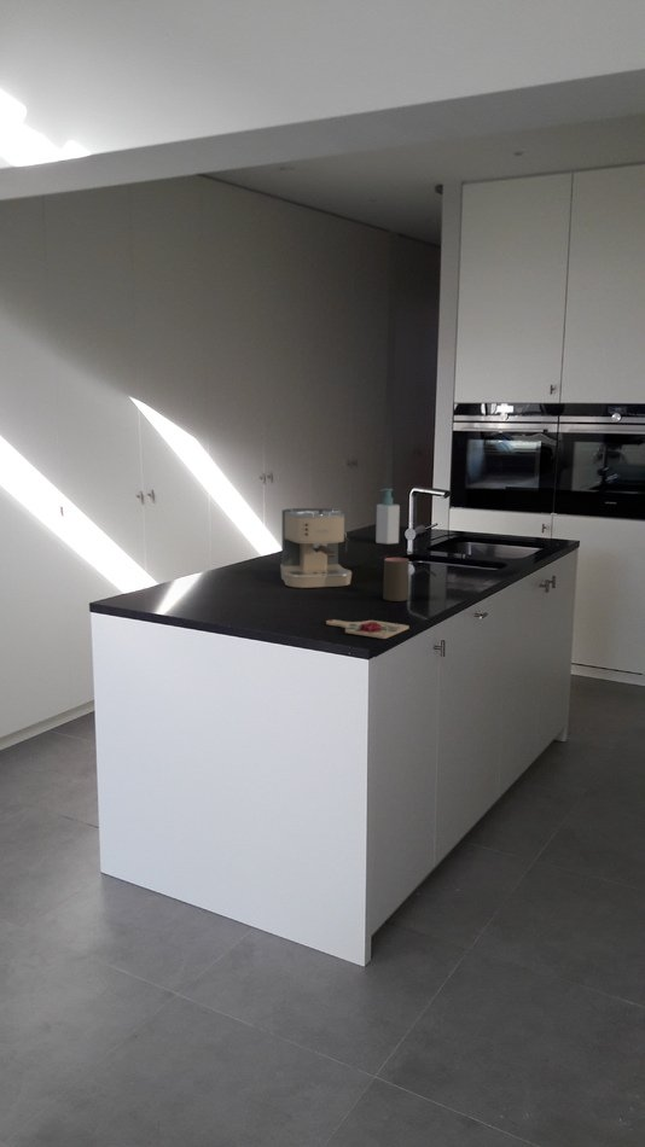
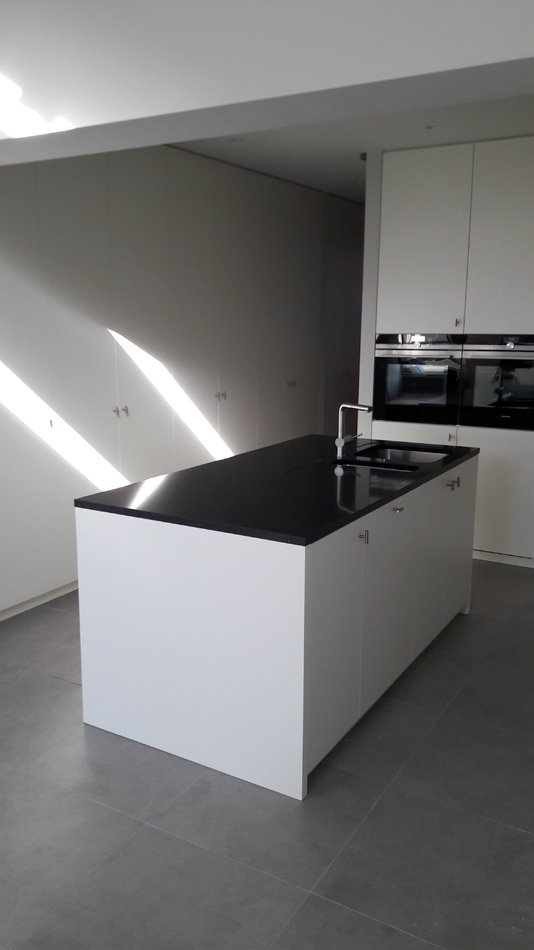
- soap bottle [374,488,401,546]
- coffee maker [279,507,353,589]
- cutting board [325,618,411,640]
- cup [382,557,411,602]
